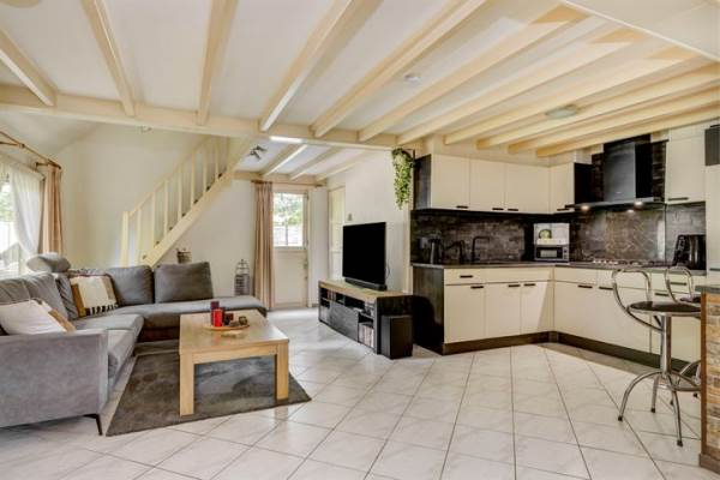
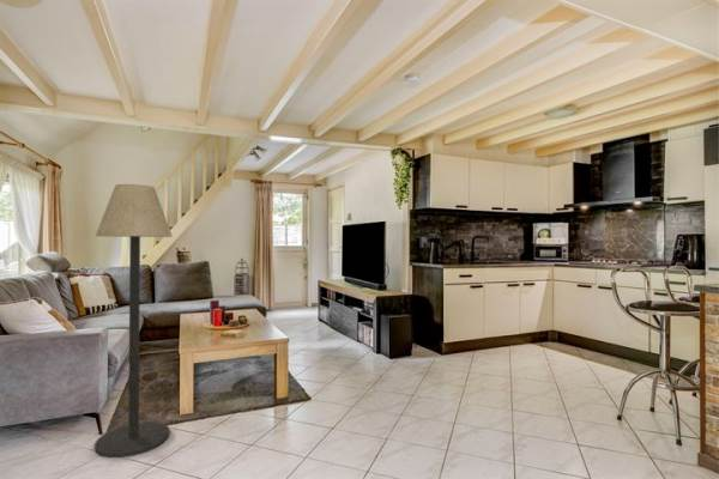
+ floor lamp [93,183,174,459]
